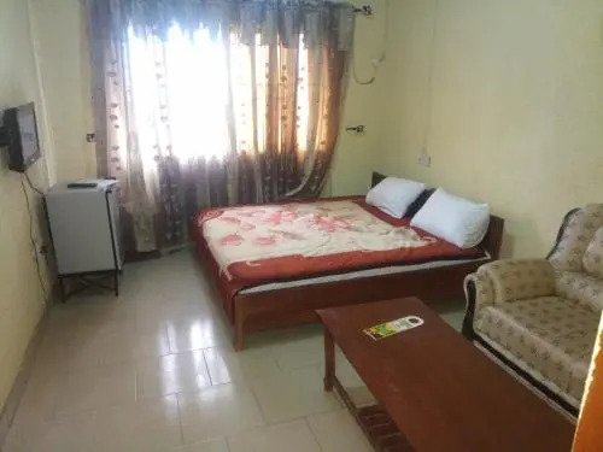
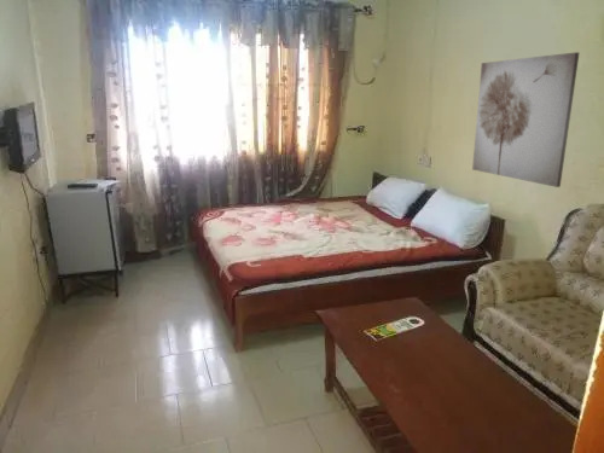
+ wall art [471,51,580,188]
